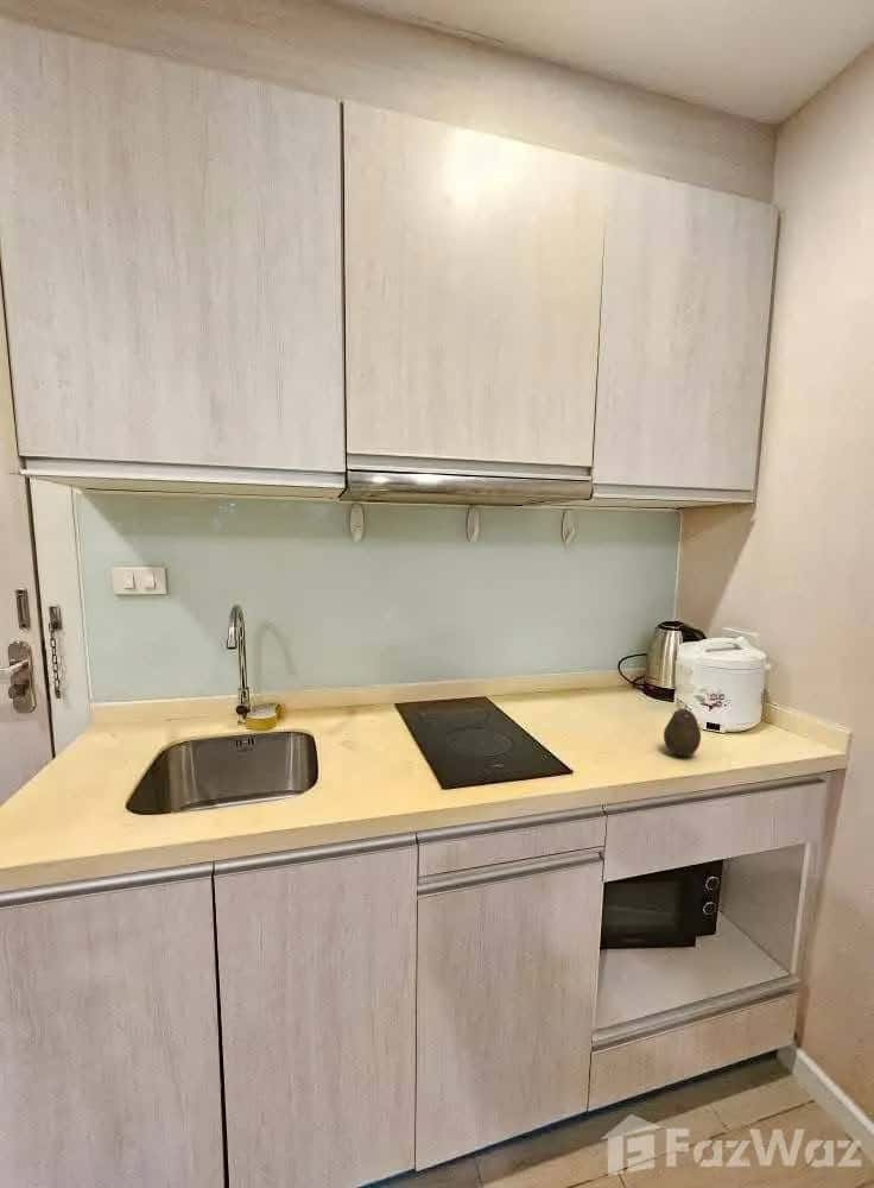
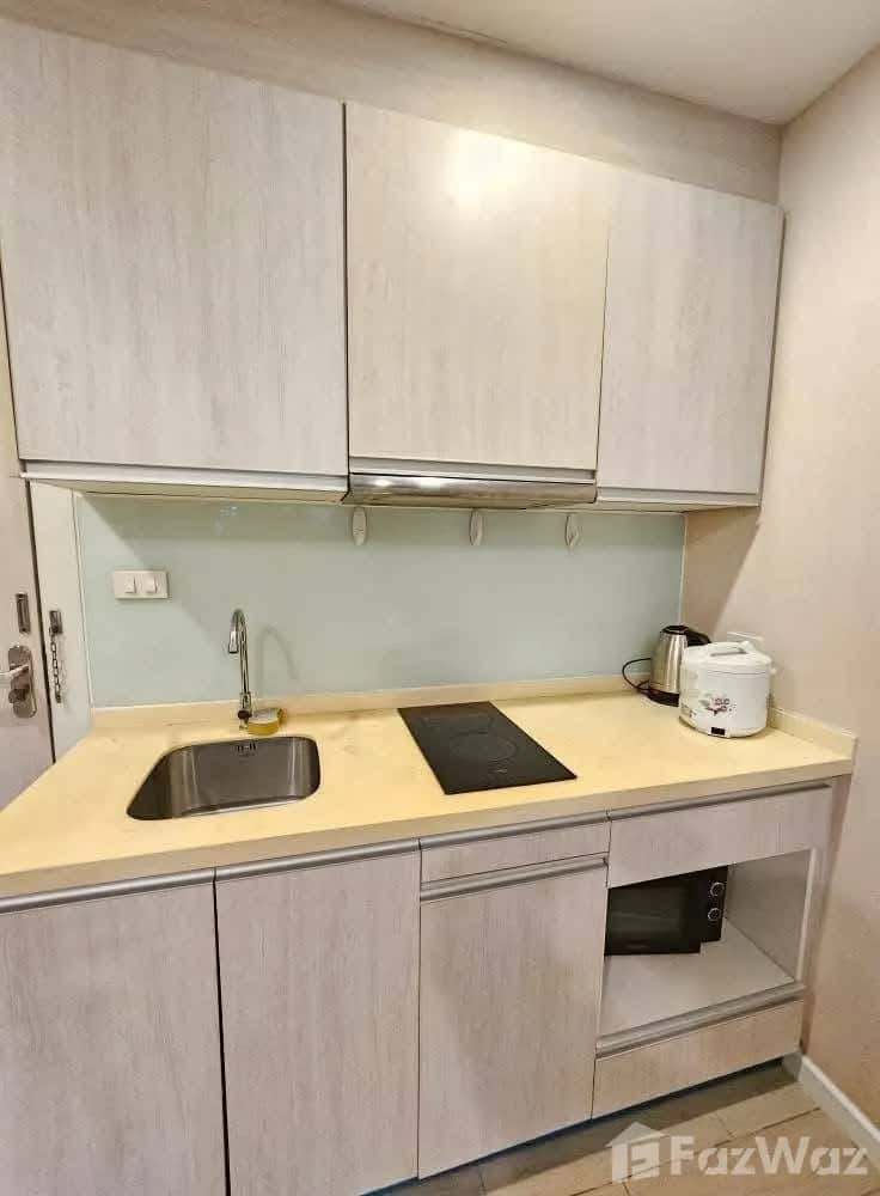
- fruit [663,708,702,757]
